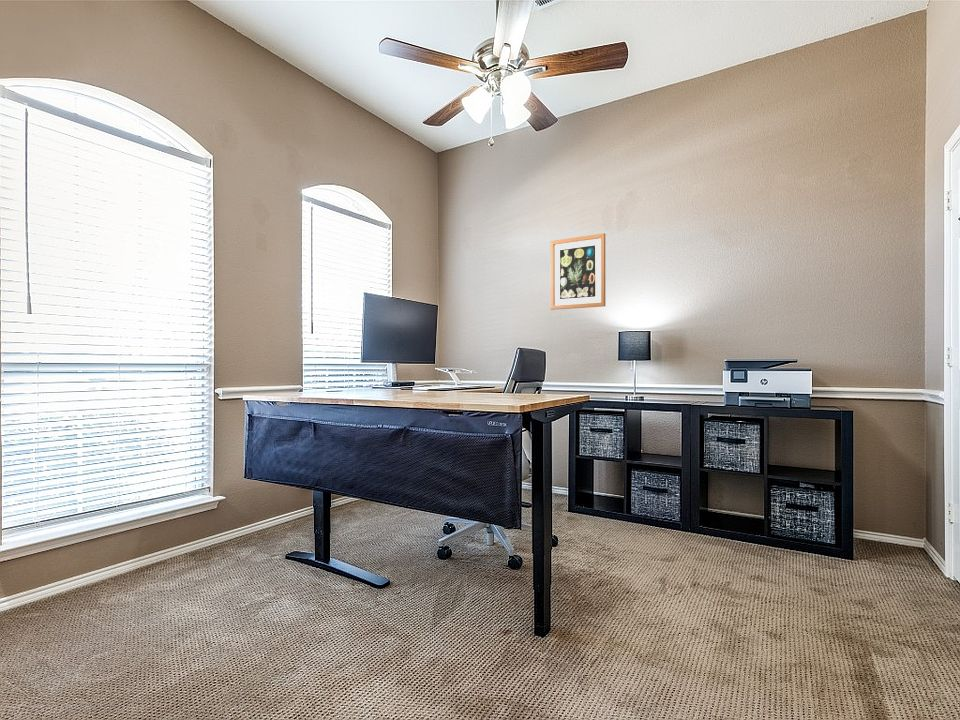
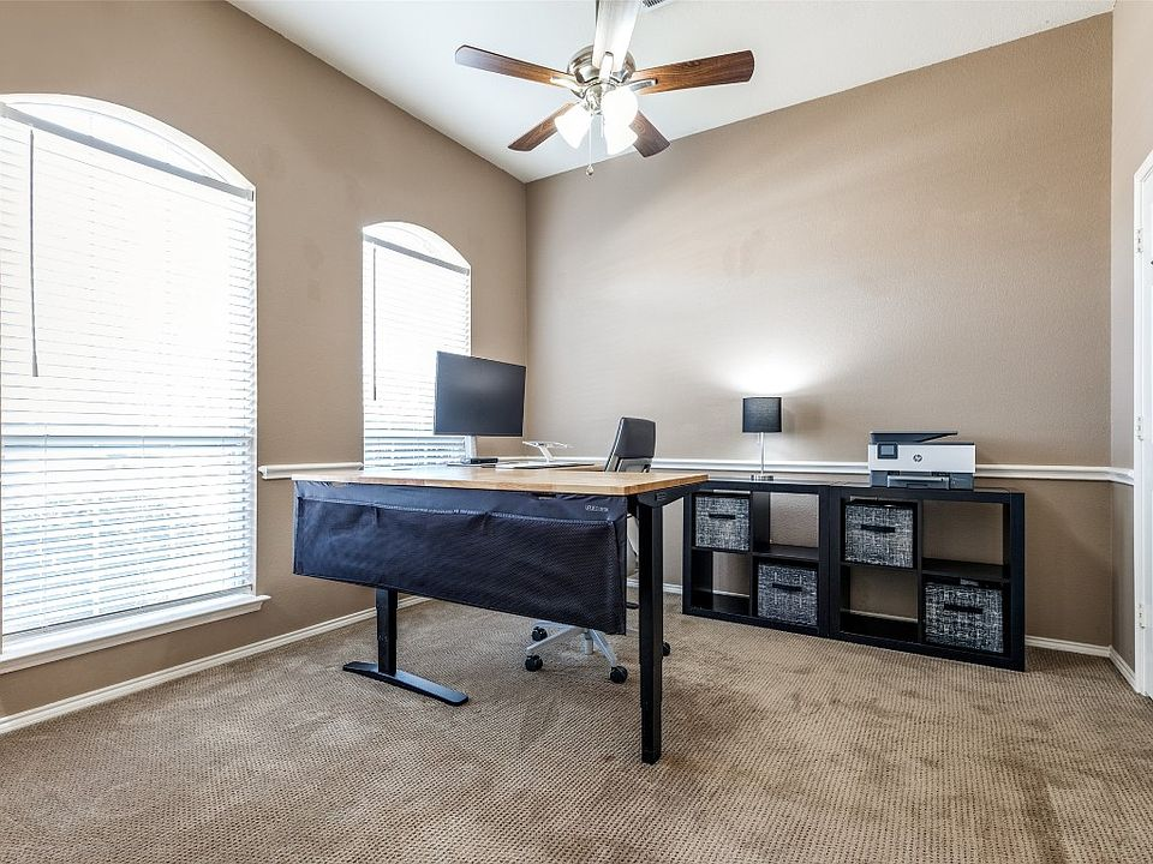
- wall art [549,232,606,311]
